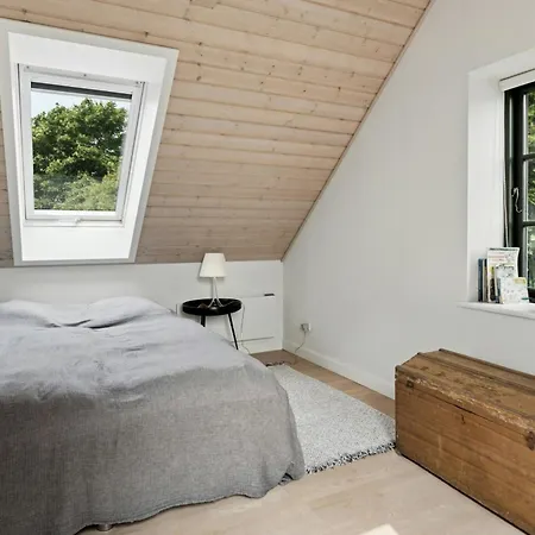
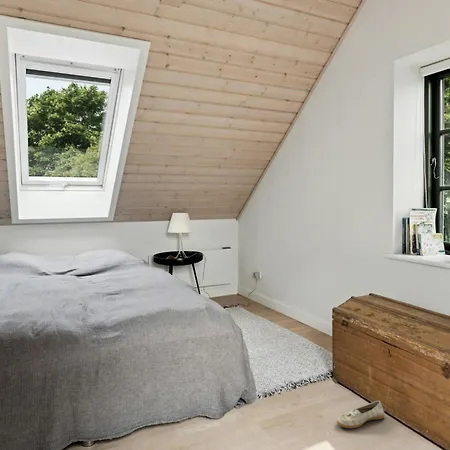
+ shoe [336,400,386,429]
